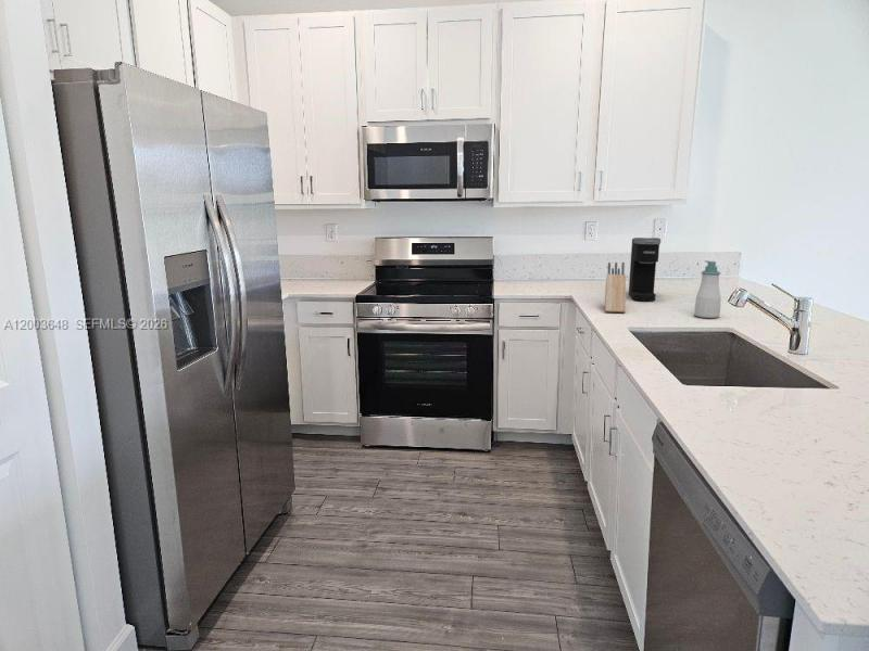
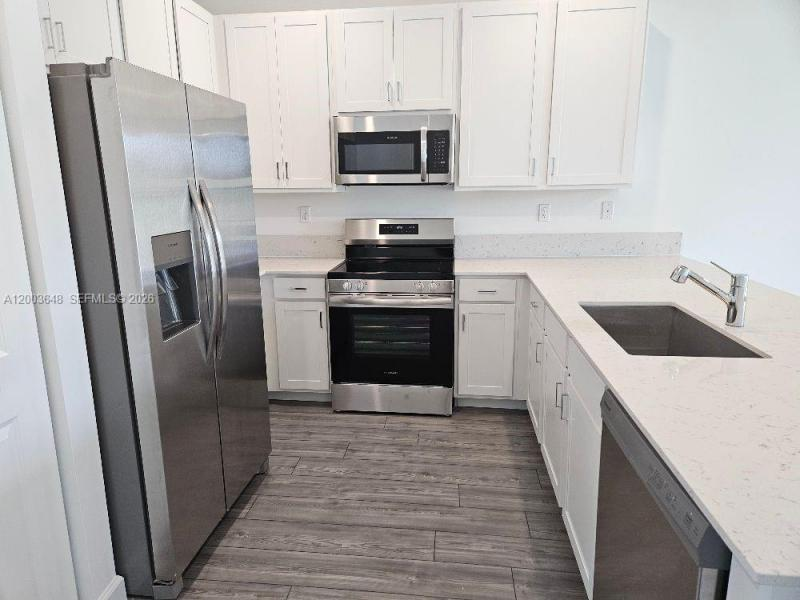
- soap bottle [693,259,722,319]
- coffee maker [628,237,662,303]
- knife block [604,261,627,314]
